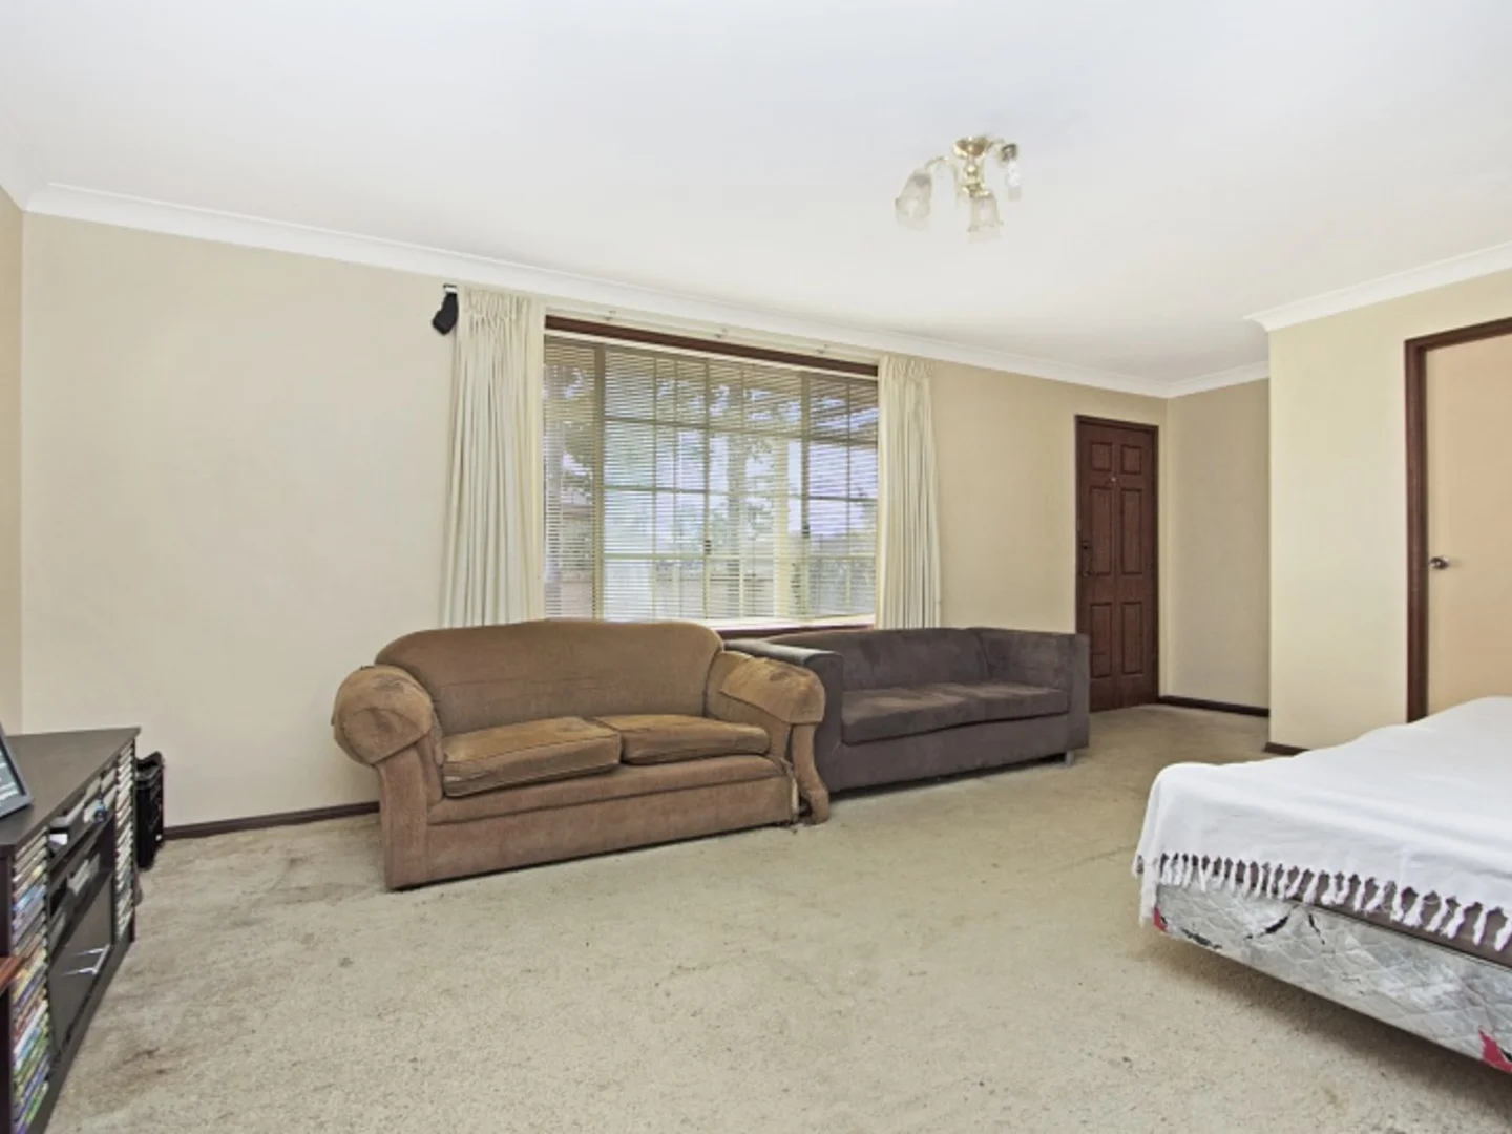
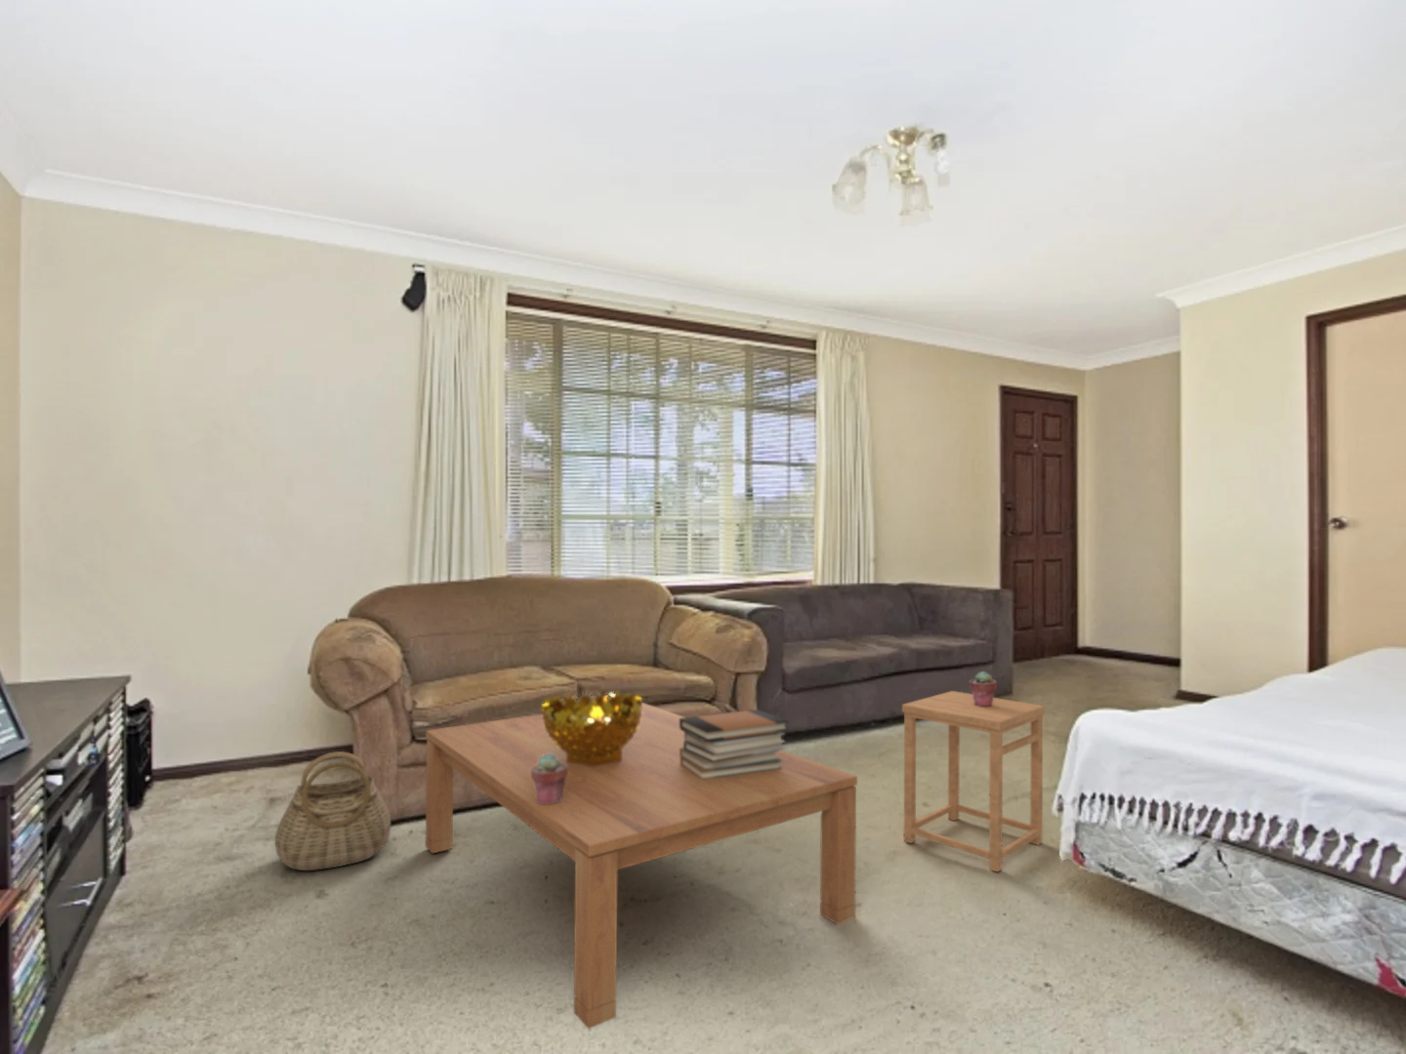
+ potted succulent [531,754,567,804]
+ potted succulent [968,671,997,706]
+ basket [273,751,392,871]
+ coffee table [425,702,858,1030]
+ decorative bowl [541,689,642,767]
+ book stack [680,709,789,779]
+ side table [901,690,1046,874]
